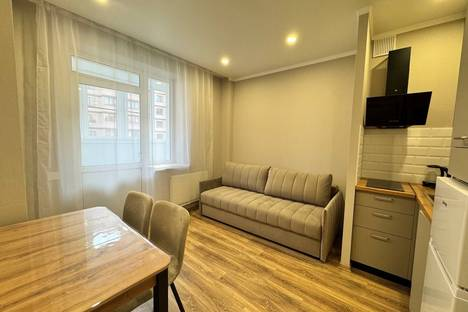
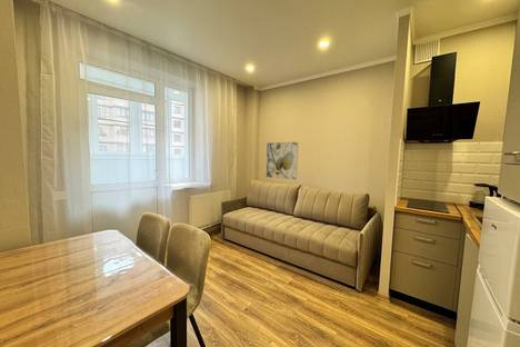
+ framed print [266,141,300,181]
